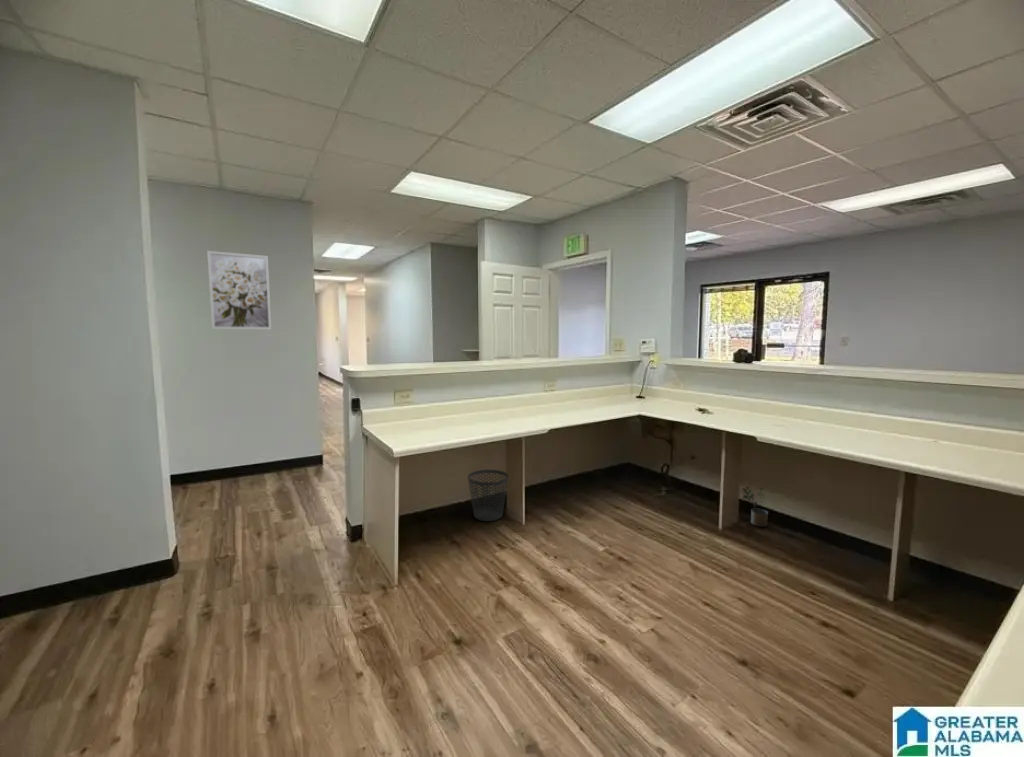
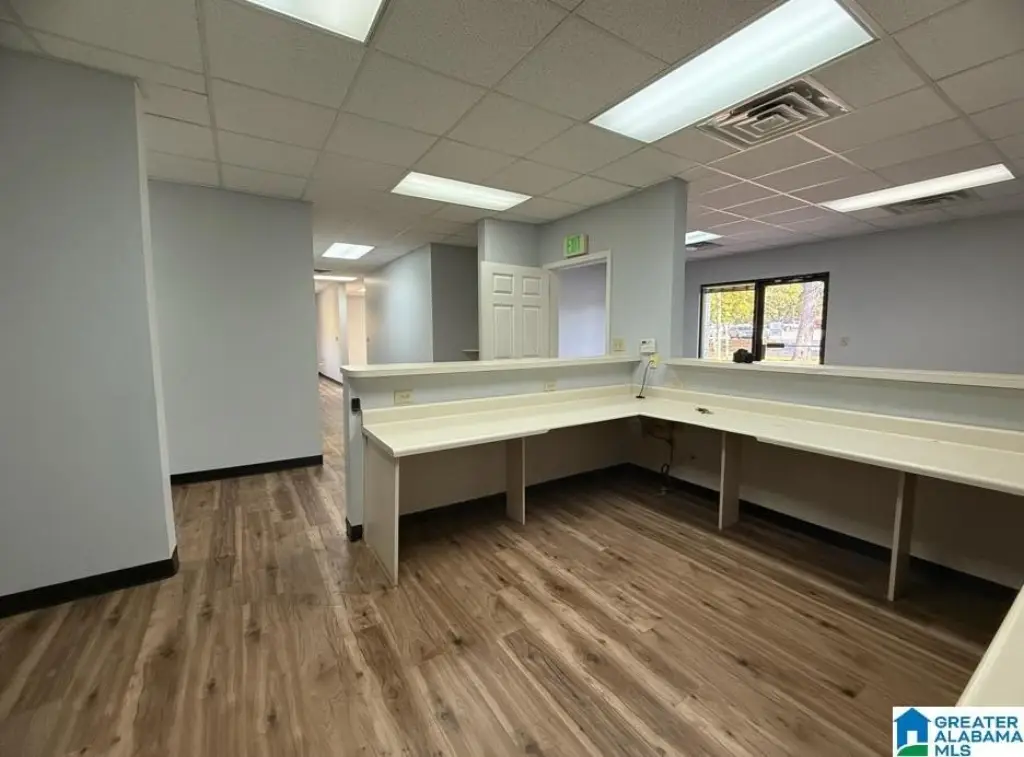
- wastebasket [467,469,509,522]
- wall art [206,250,272,331]
- potted plant [741,485,769,528]
